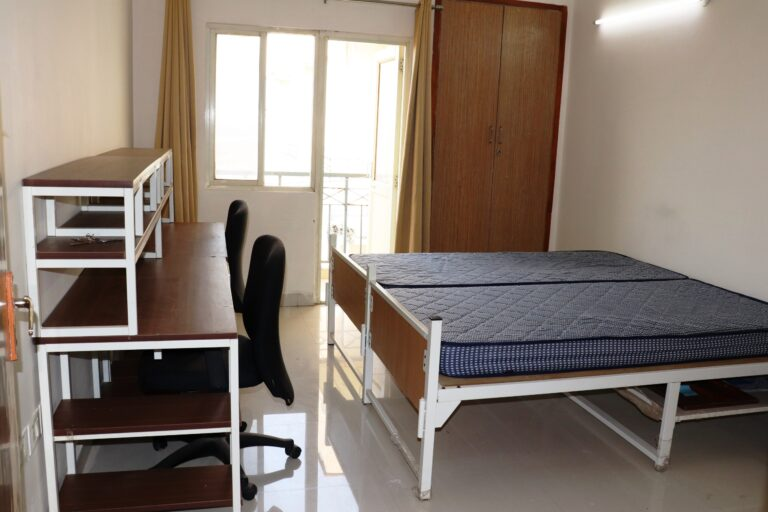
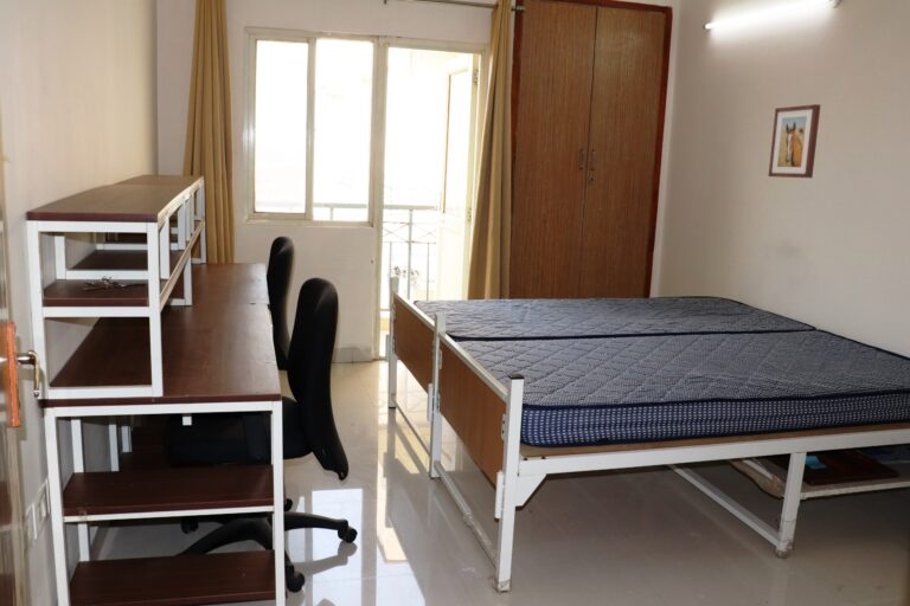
+ wall art [768,103,821,179]
